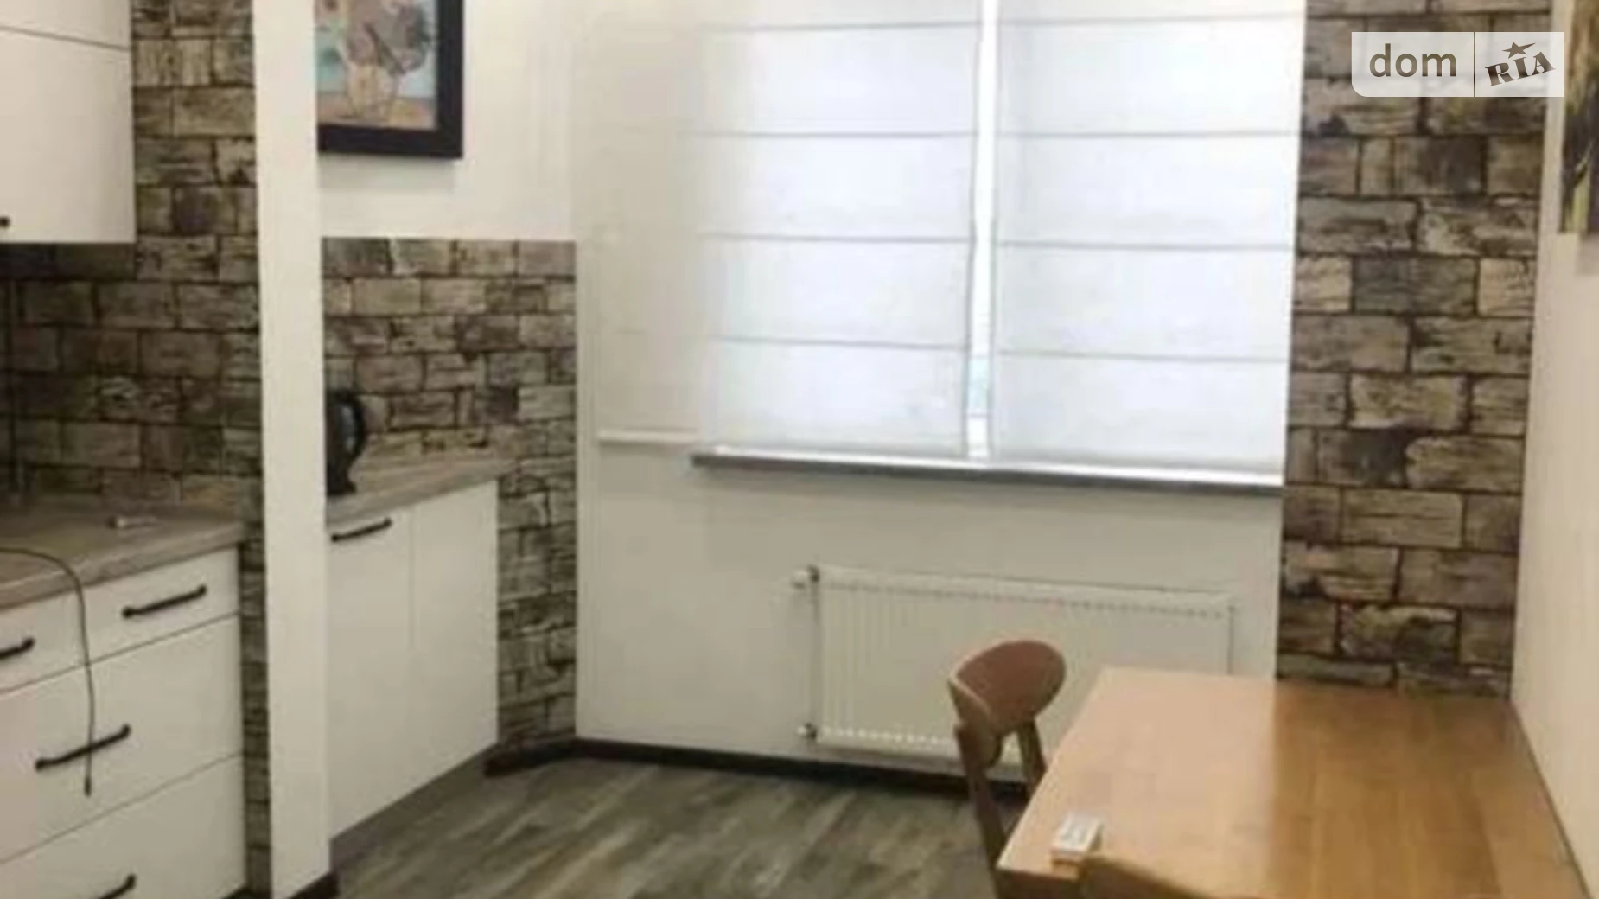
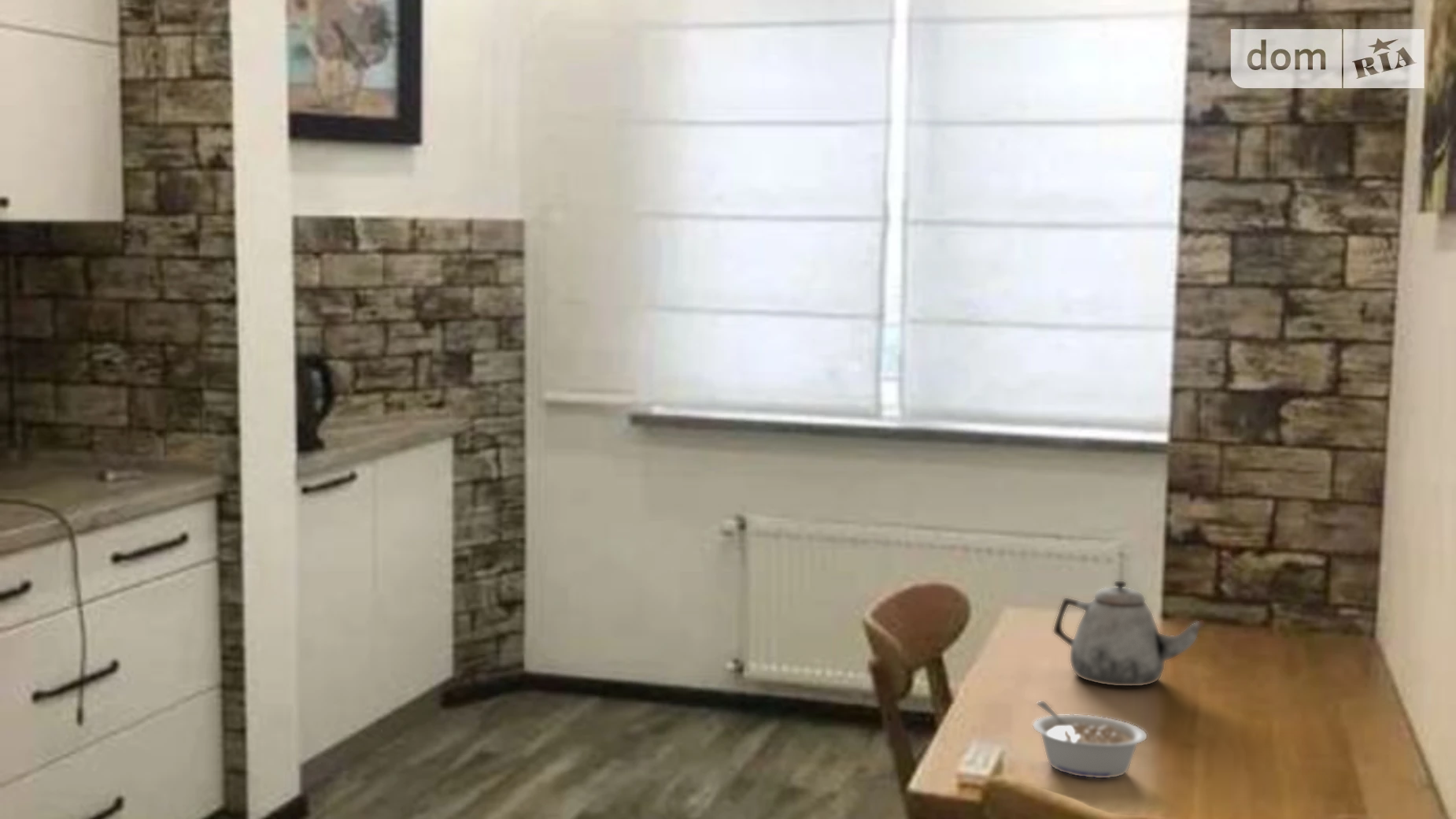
+ teapot [1053,580,1207,687]
+ legume [1032,700,1147,779]
